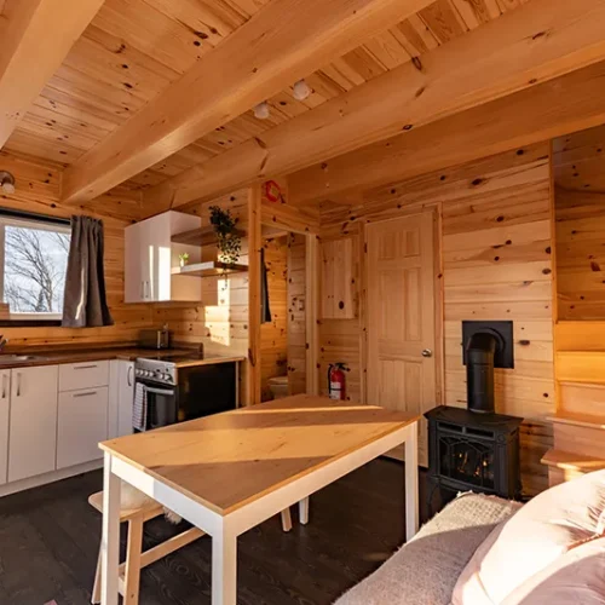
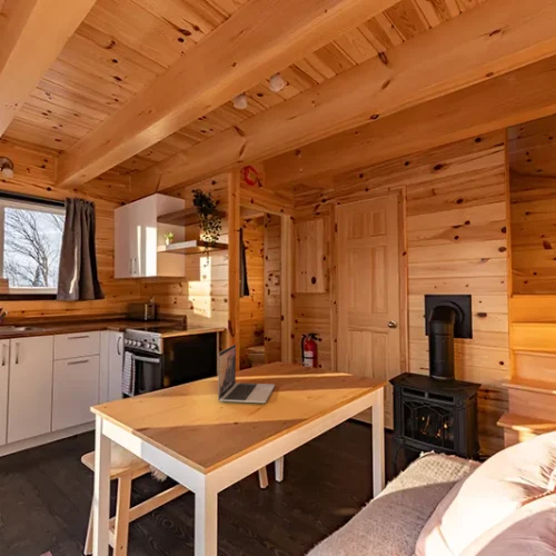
+ laptop [217,344,276,404]
